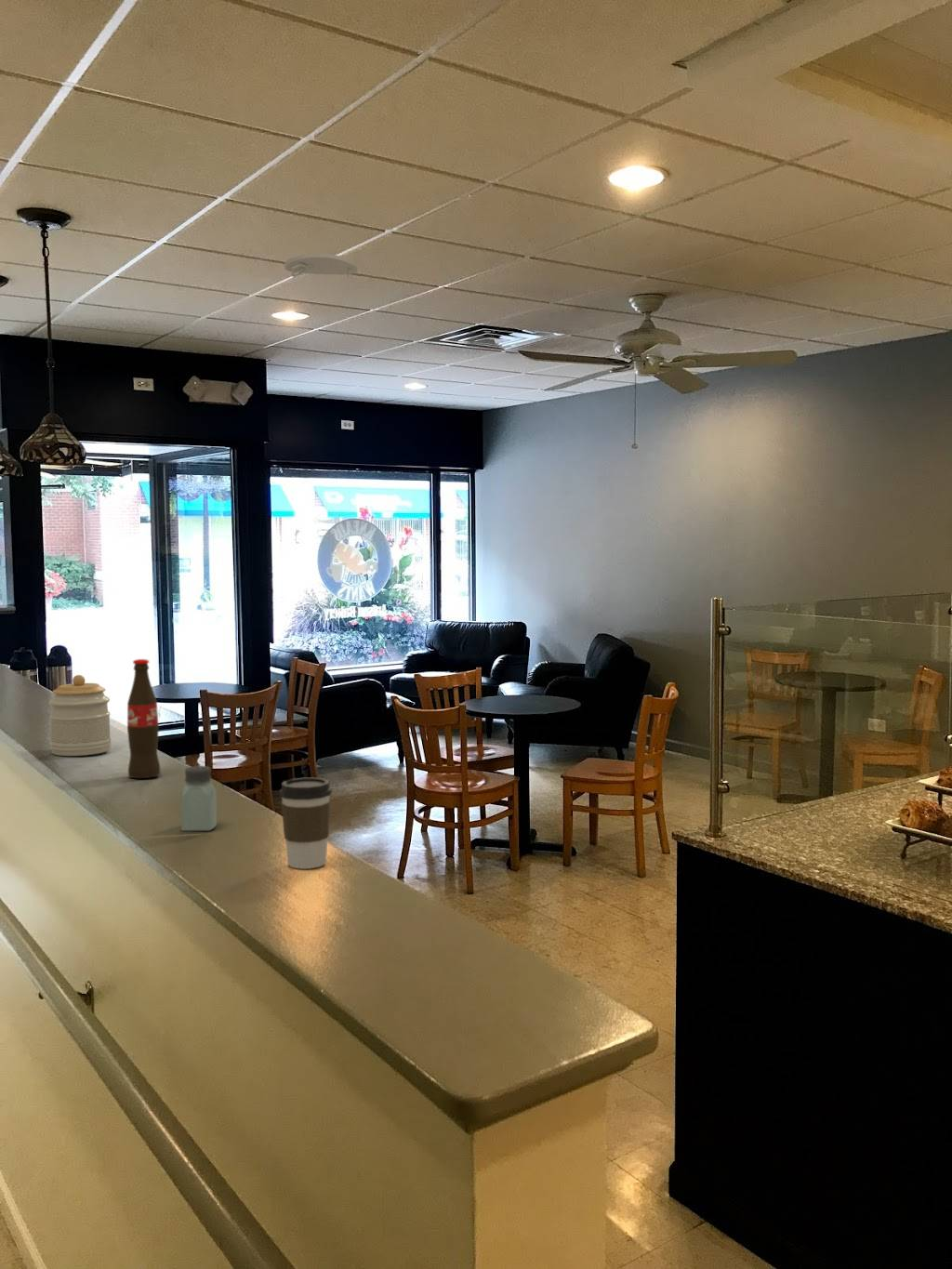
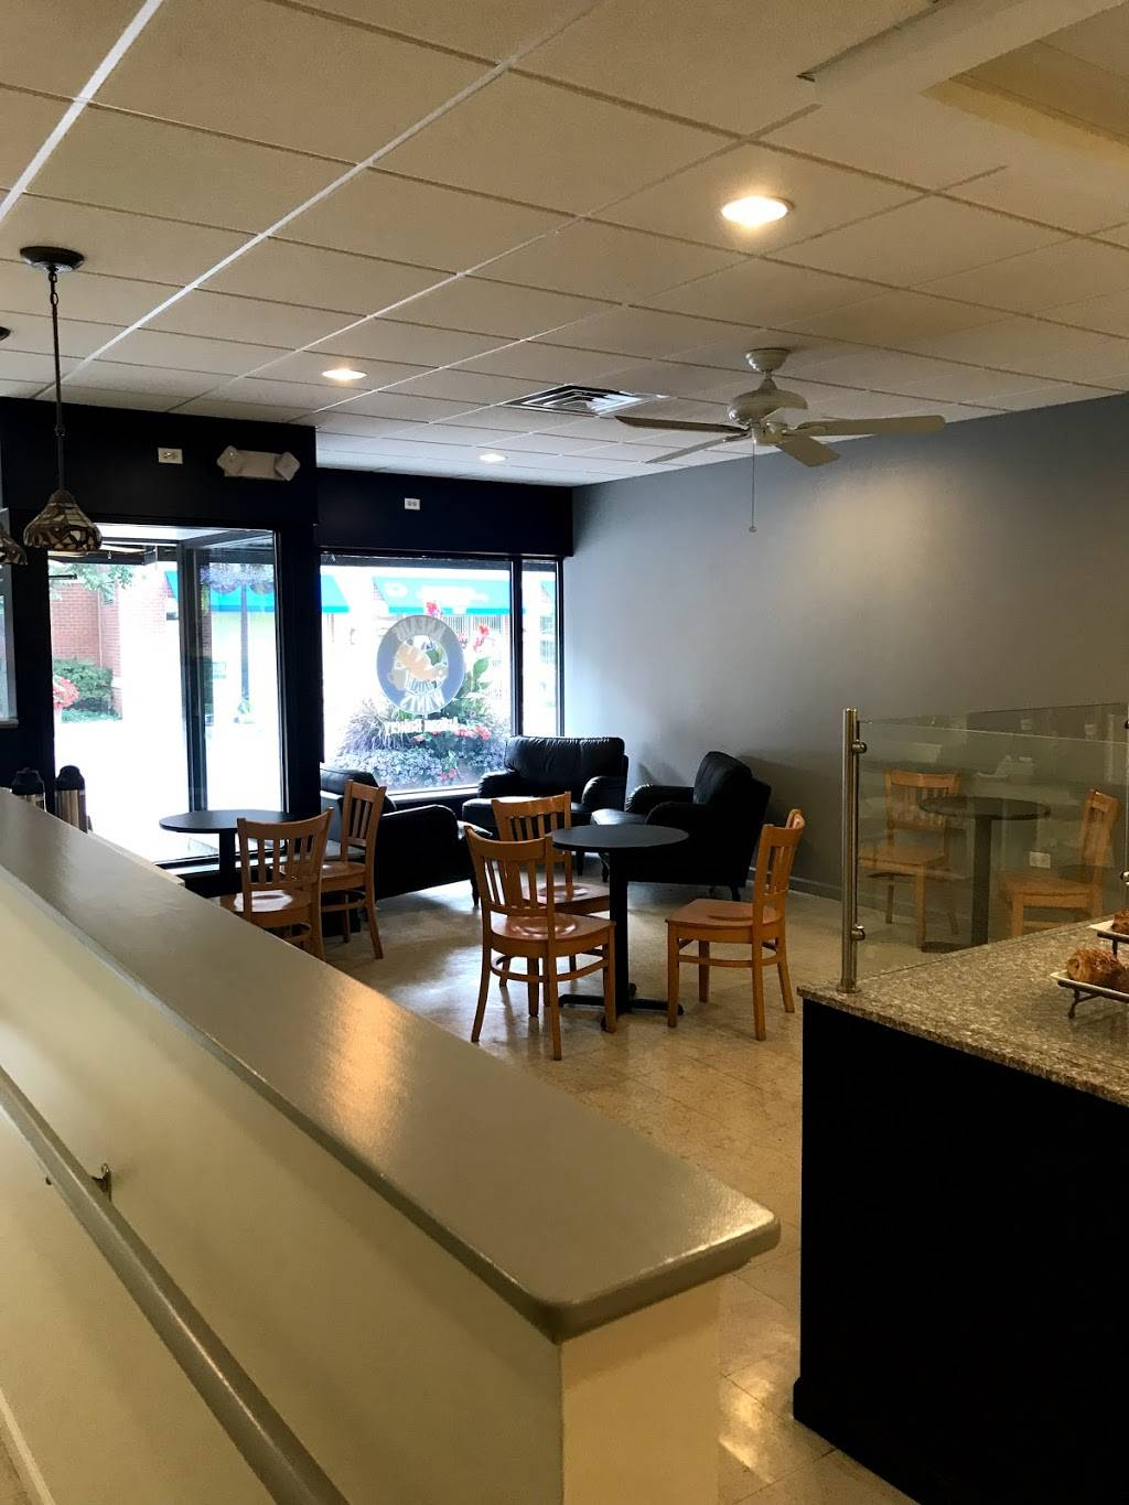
- smoke detector [284,253,359,278]
- saltshaker [179,765,218,832]
- pop [126,658,161,779]
- jar [48,674,112,757]
- coffee cup [279,776,333,869]
